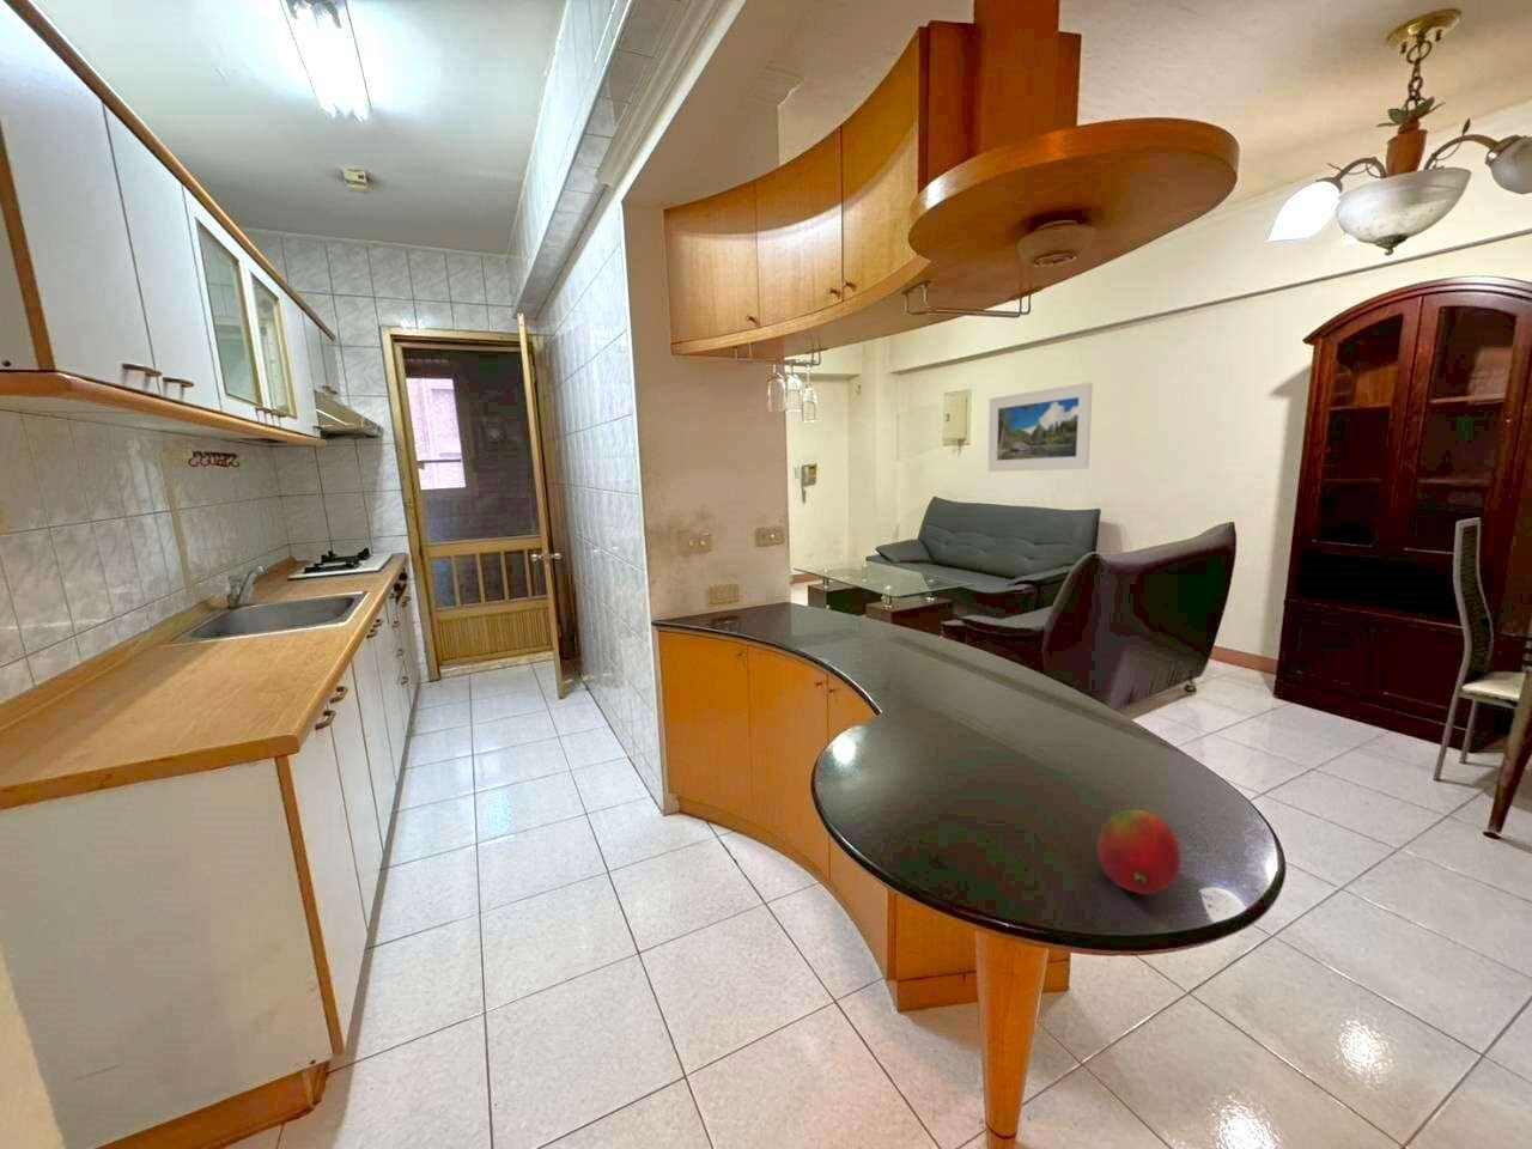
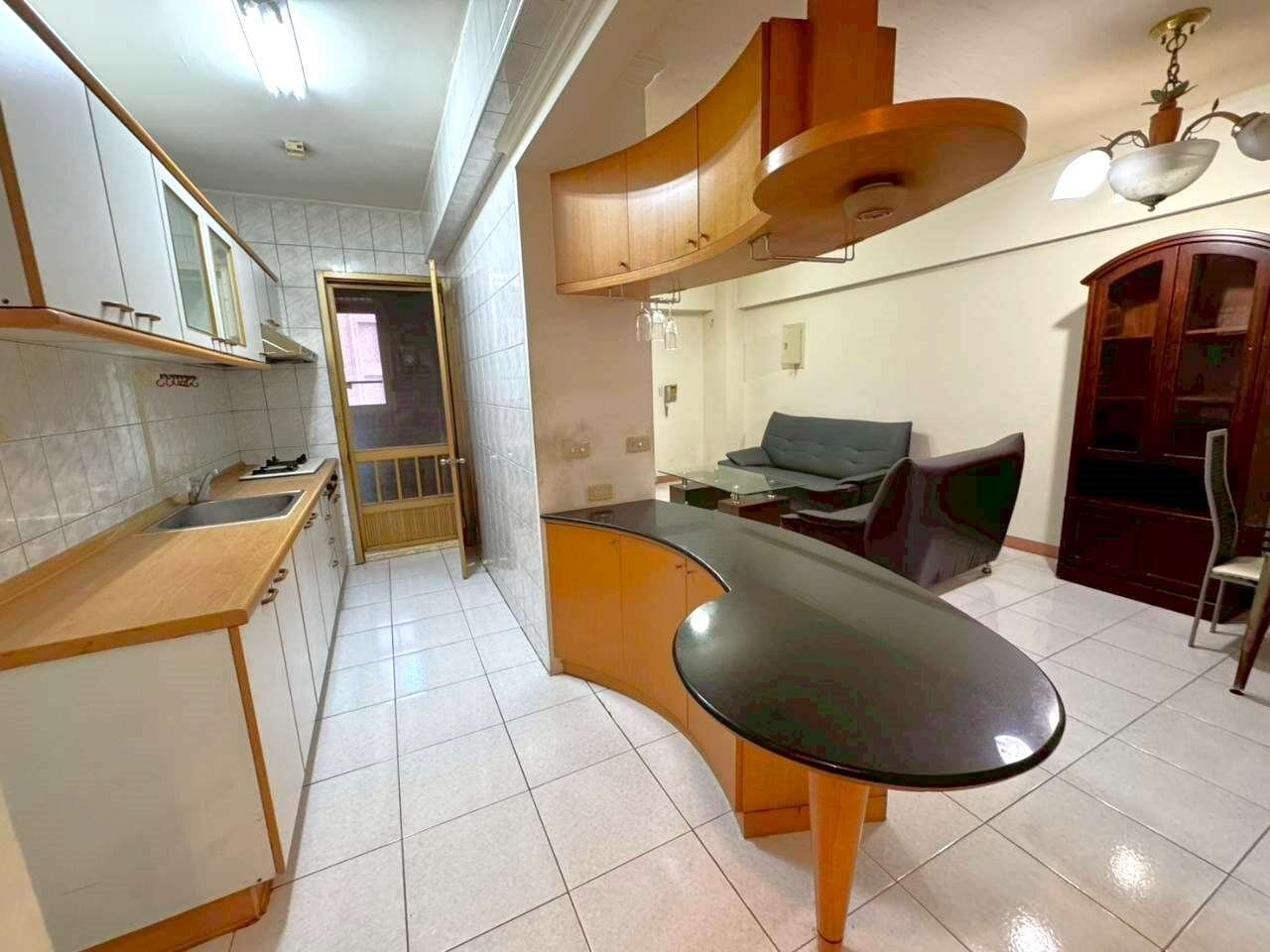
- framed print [988,381,1094,473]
- fruit [1097,809,1181,896]
